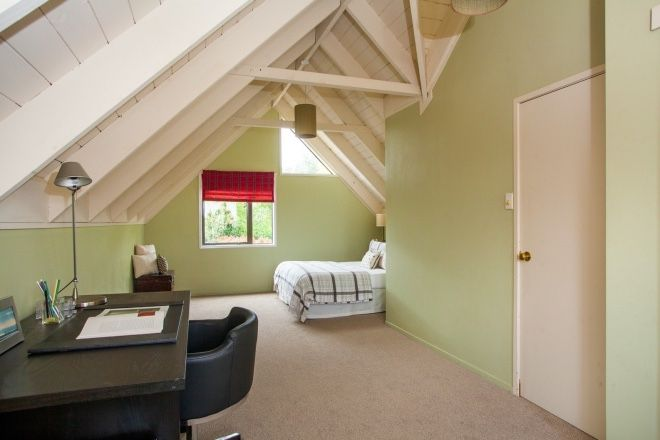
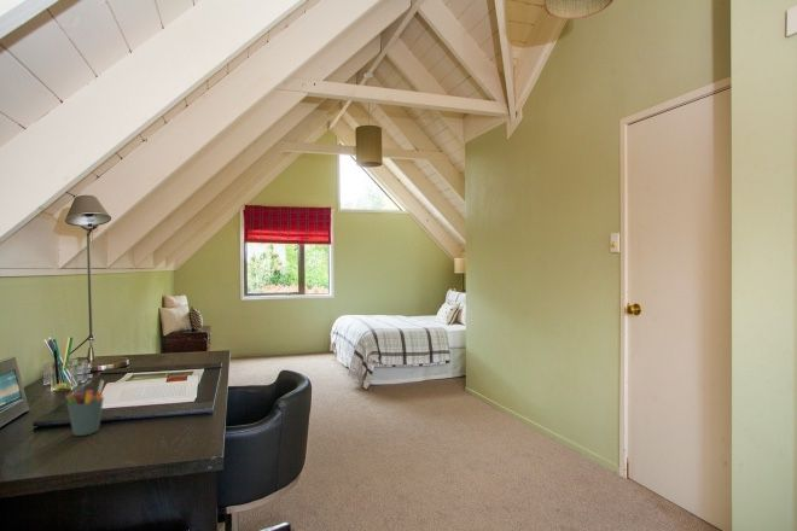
+ pen holder [65,379,105,437]
